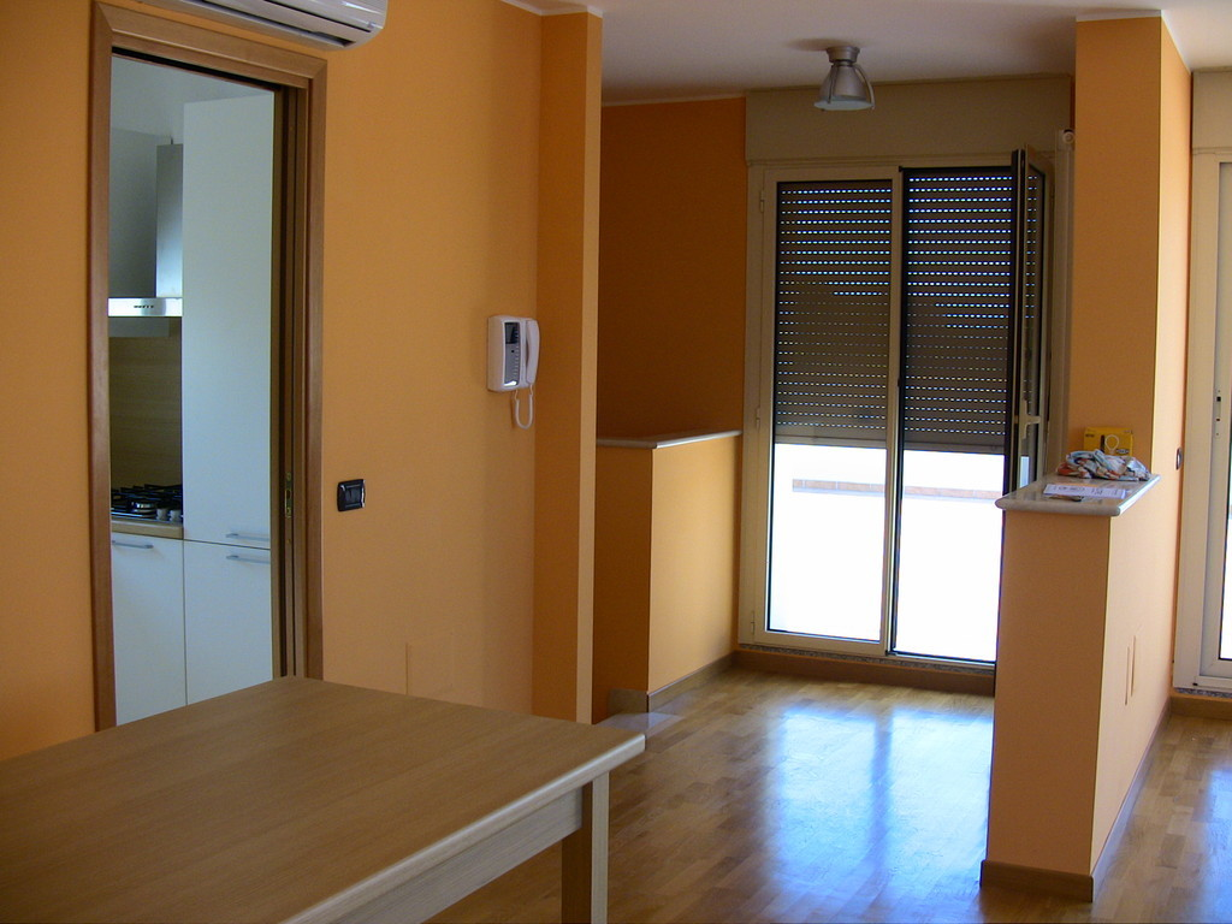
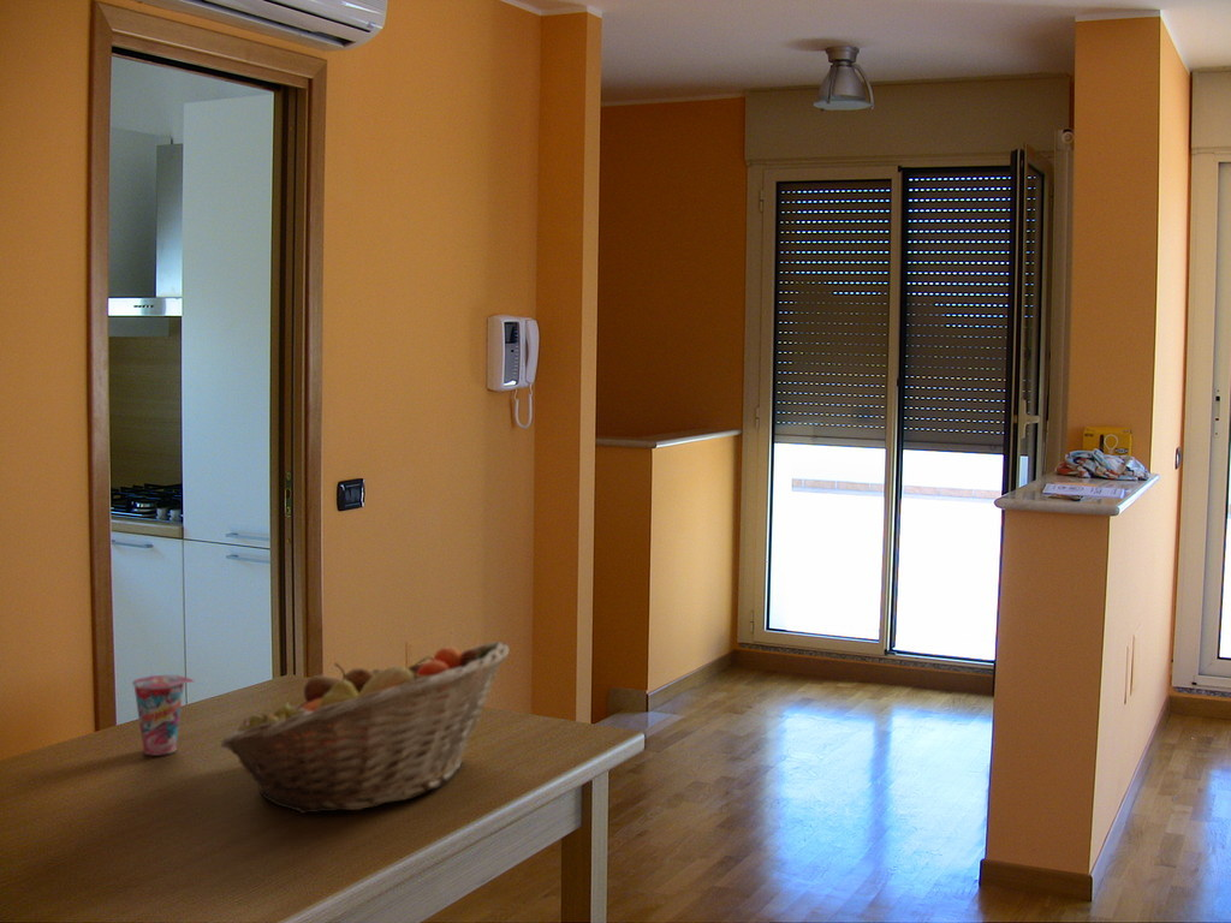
+ fruit basket [220,641,510,815]
+ cup [131,674,195,756]
